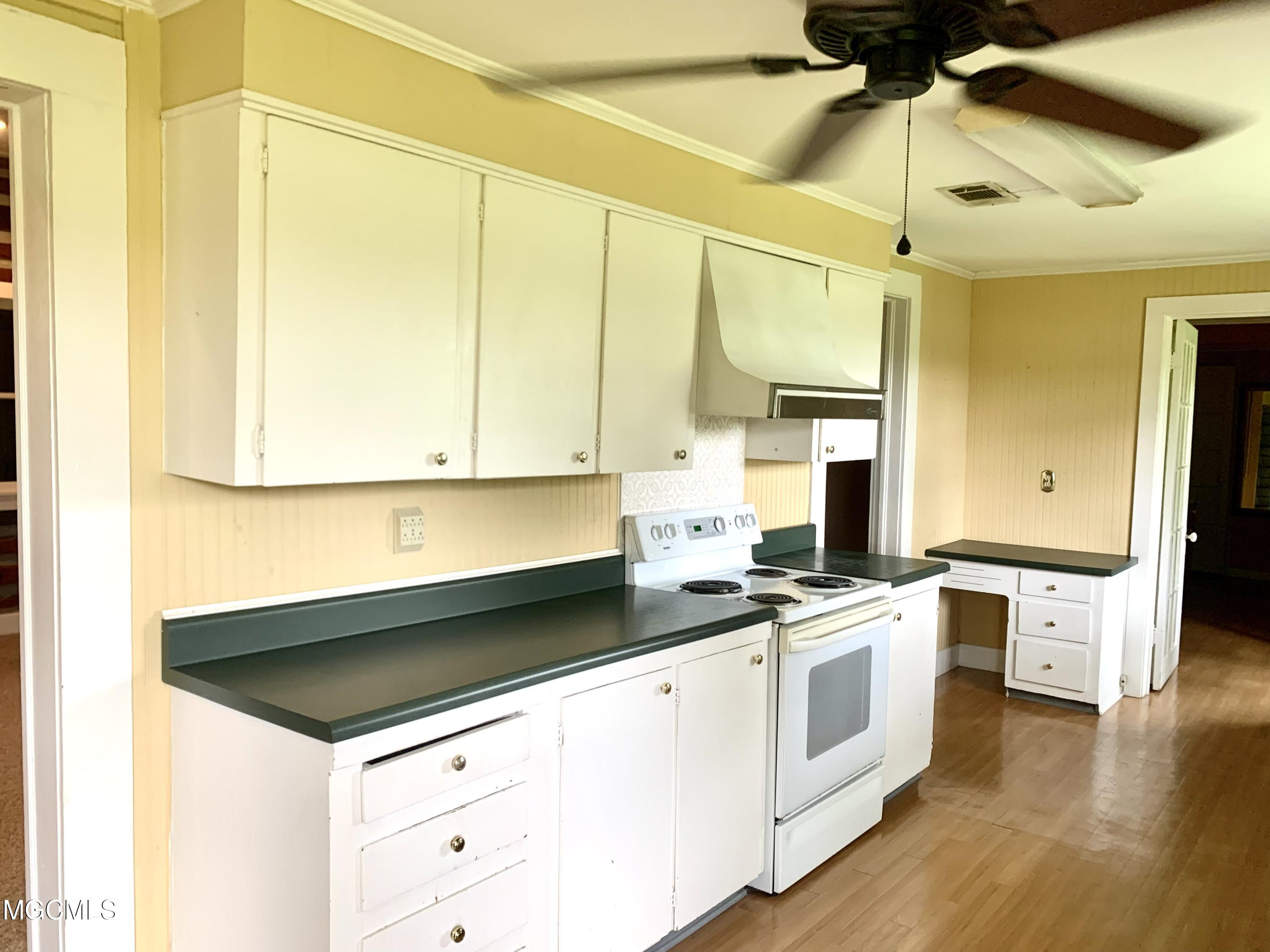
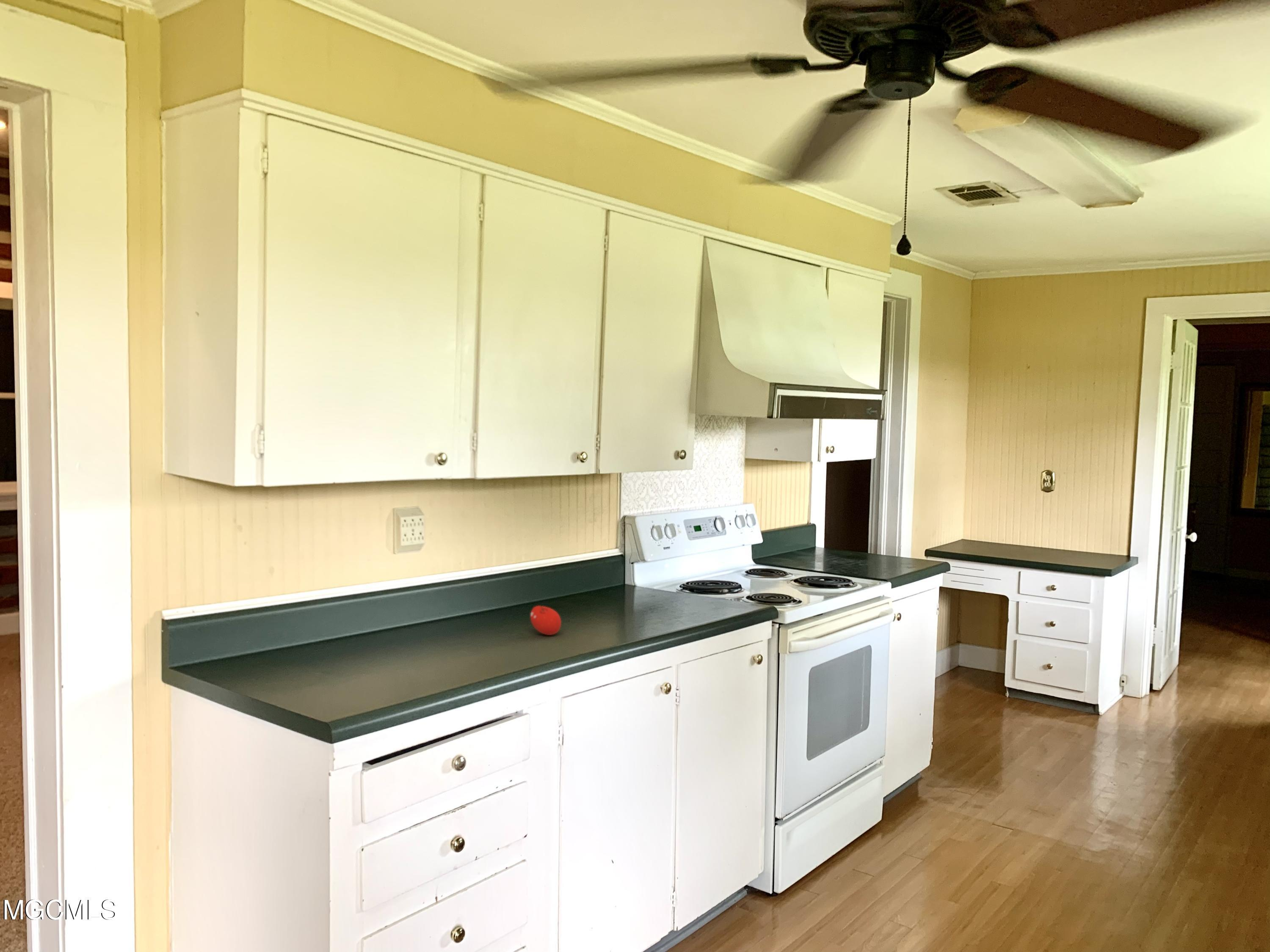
+ fruit [530,605,562,636]
